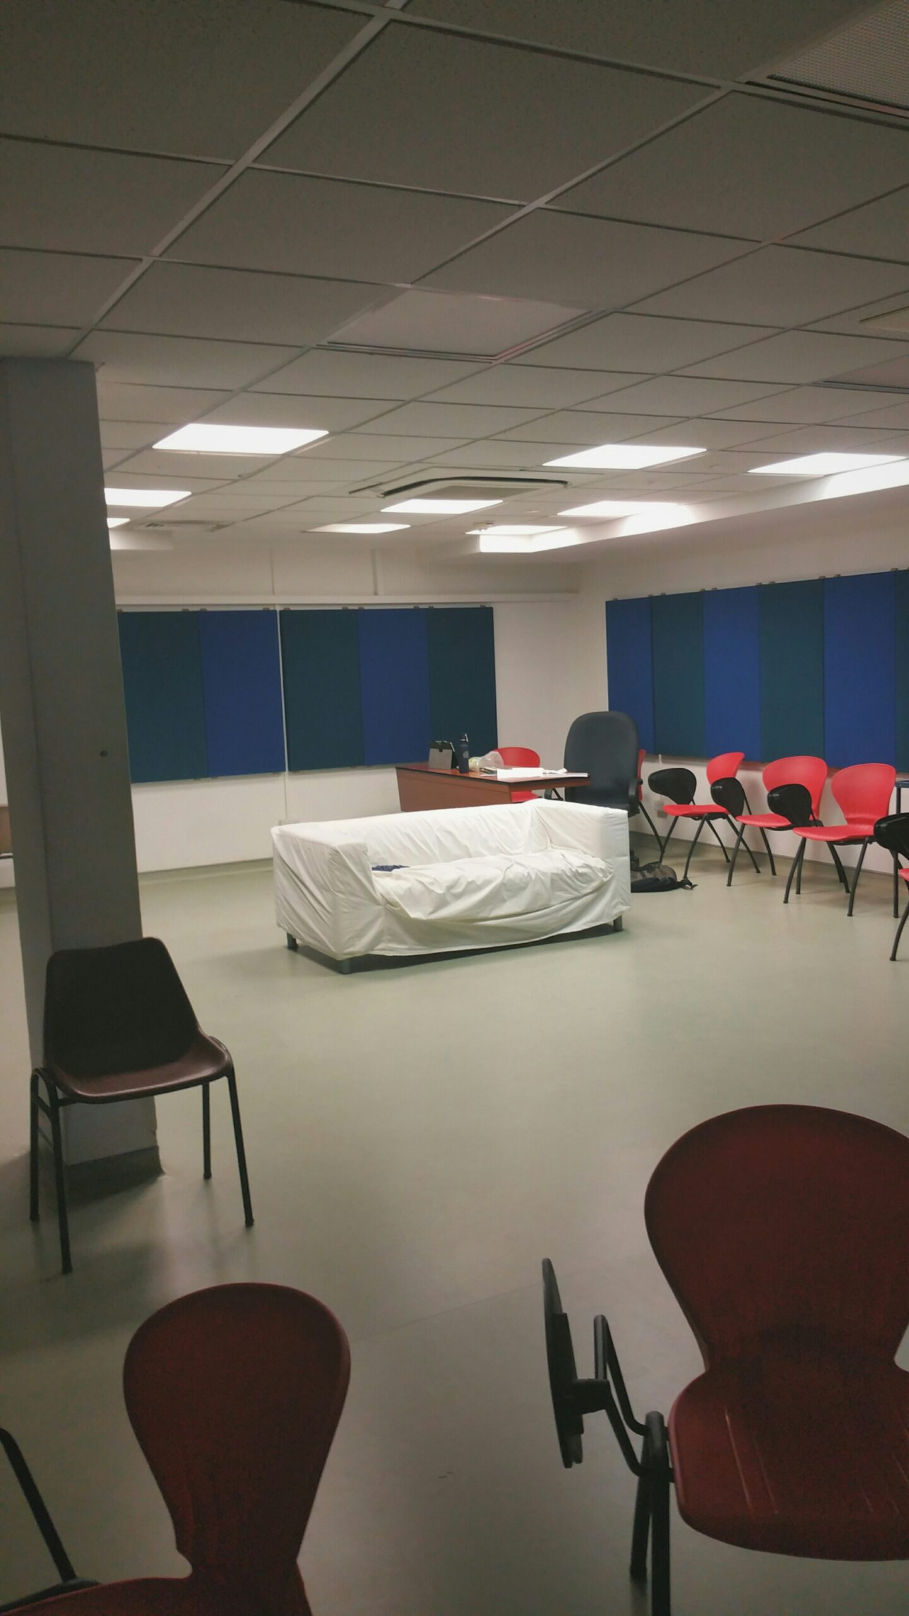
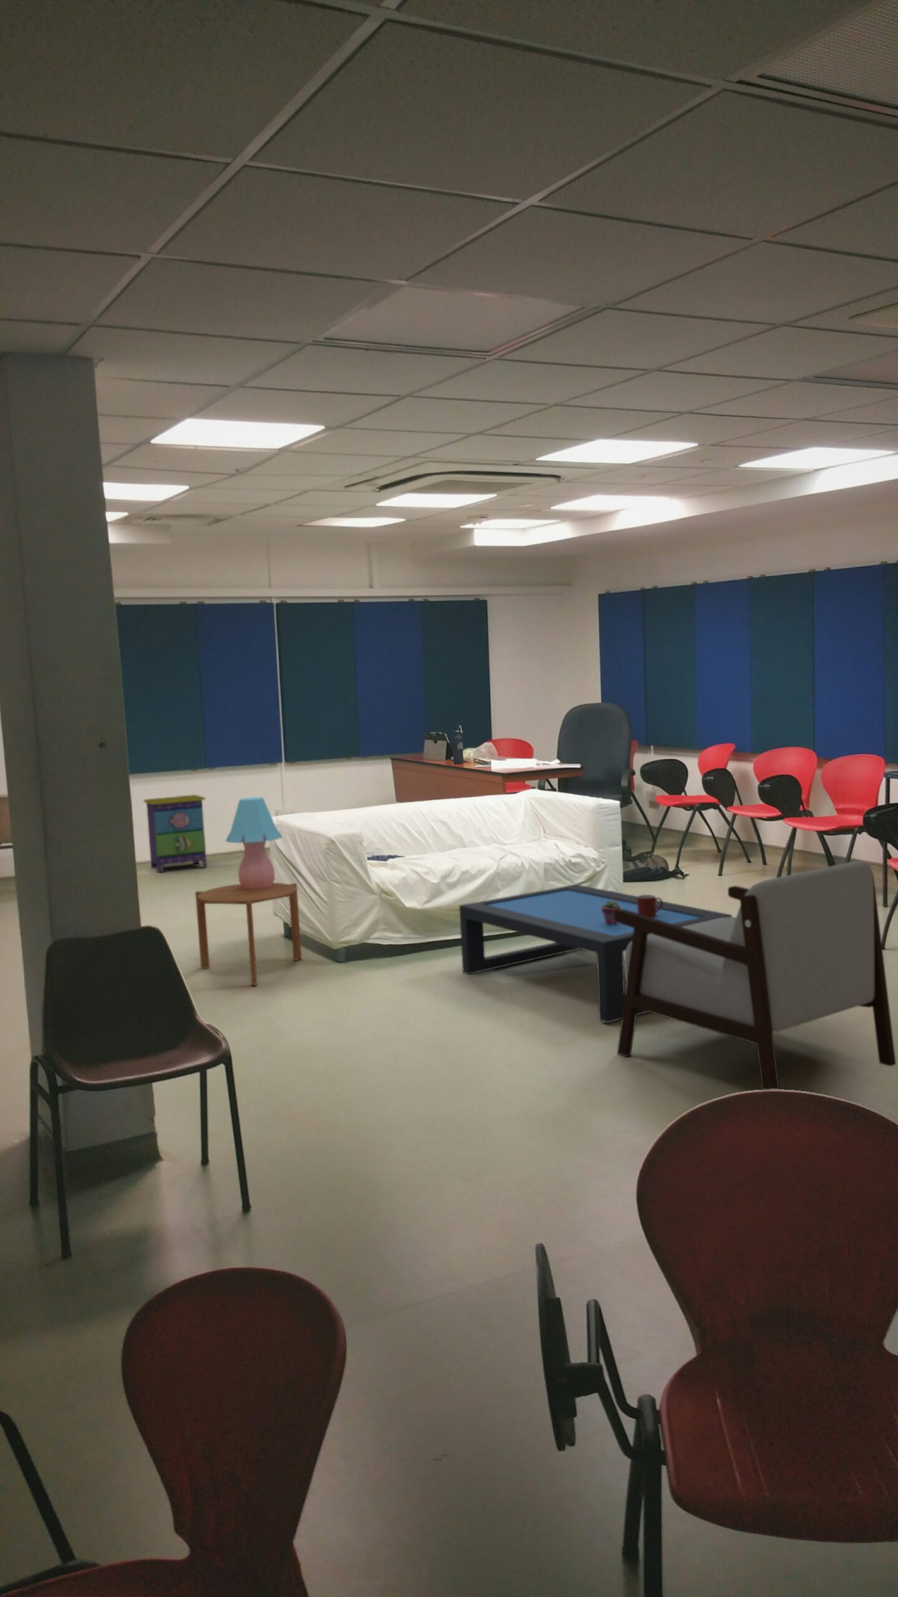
+ nightstand [143,794,207,873]
+ armchair [614,861,897,1090]
+ potted succulent [602,899,621,925]
+ side table [194,882,303,986]
+ coffee table [459,884,732,1023]
+ table lamp [225,796,283,890]
+ mug [637,894,663,918]
